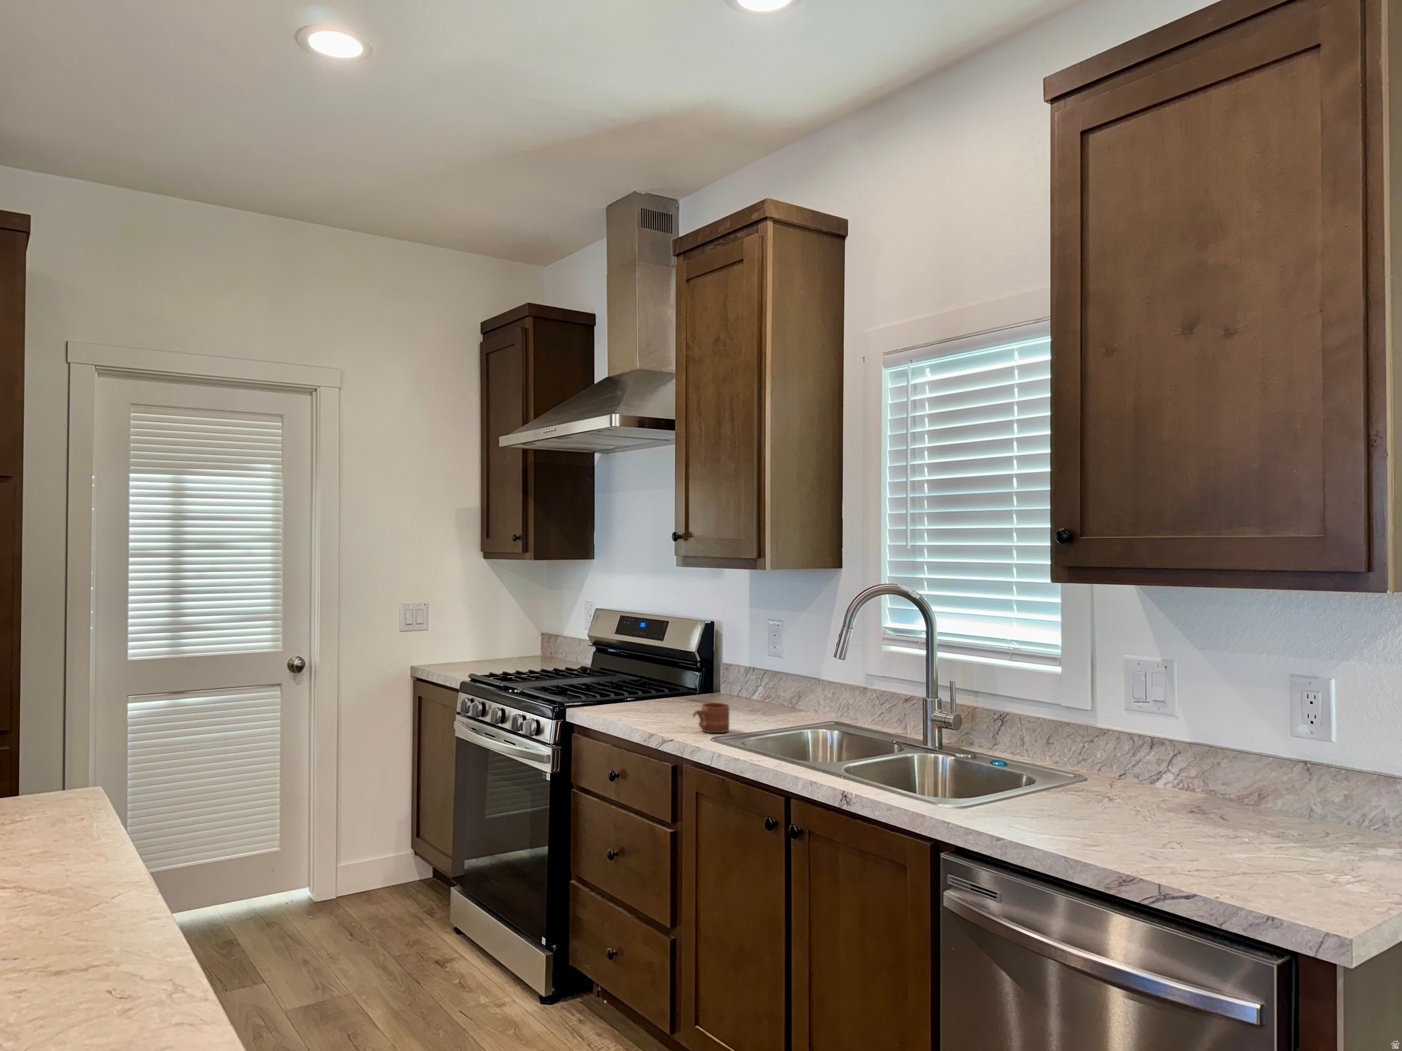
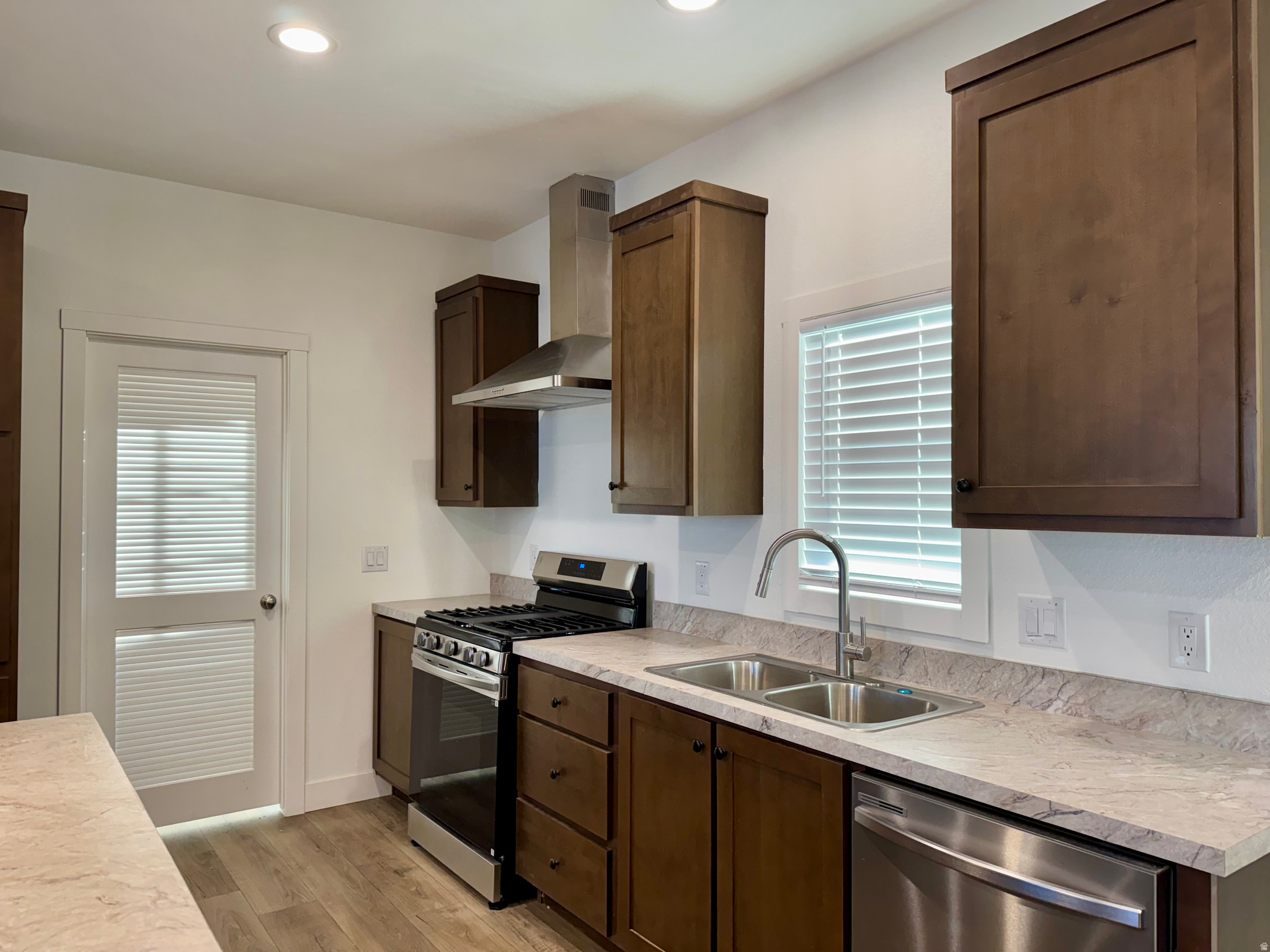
- mug [692,702,730,733]
